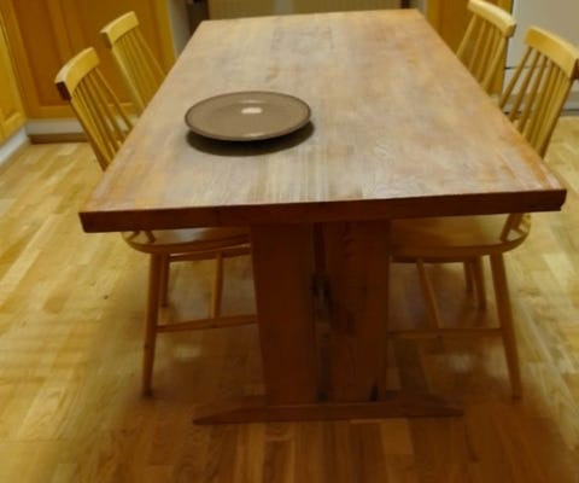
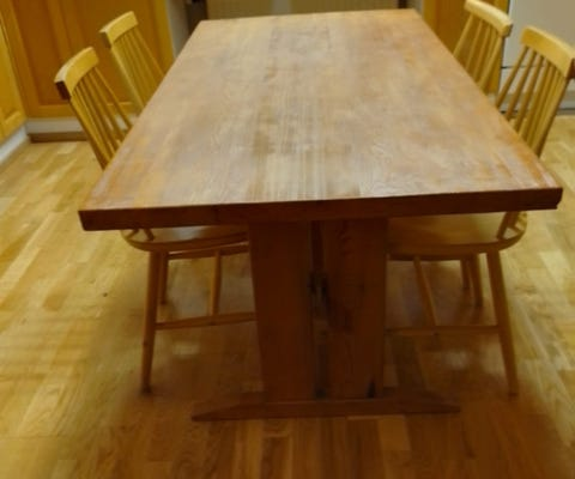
- plate [183,89,312,141]
